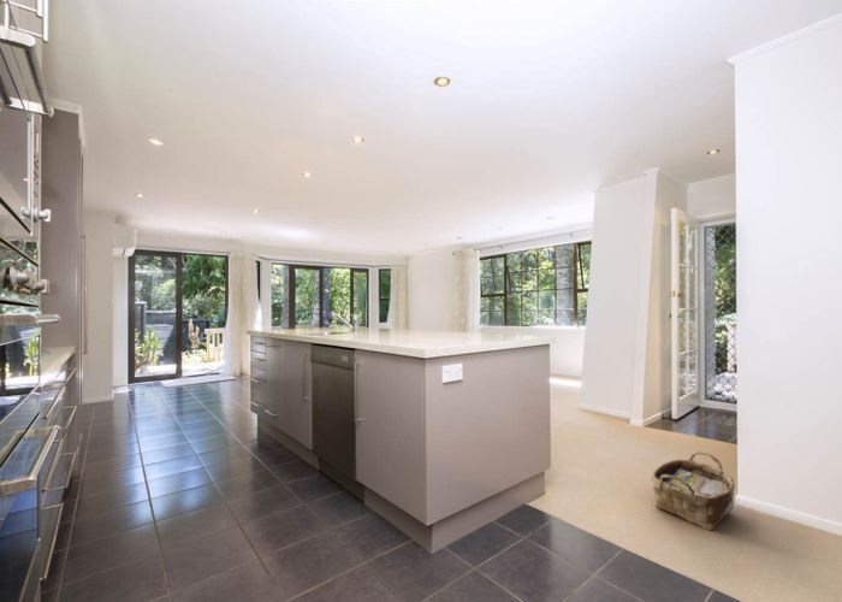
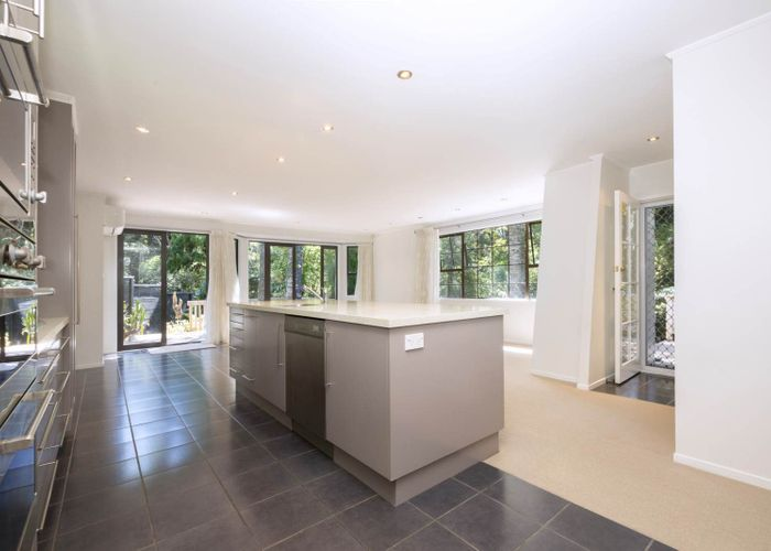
- woven basket [651,450,736,531]
